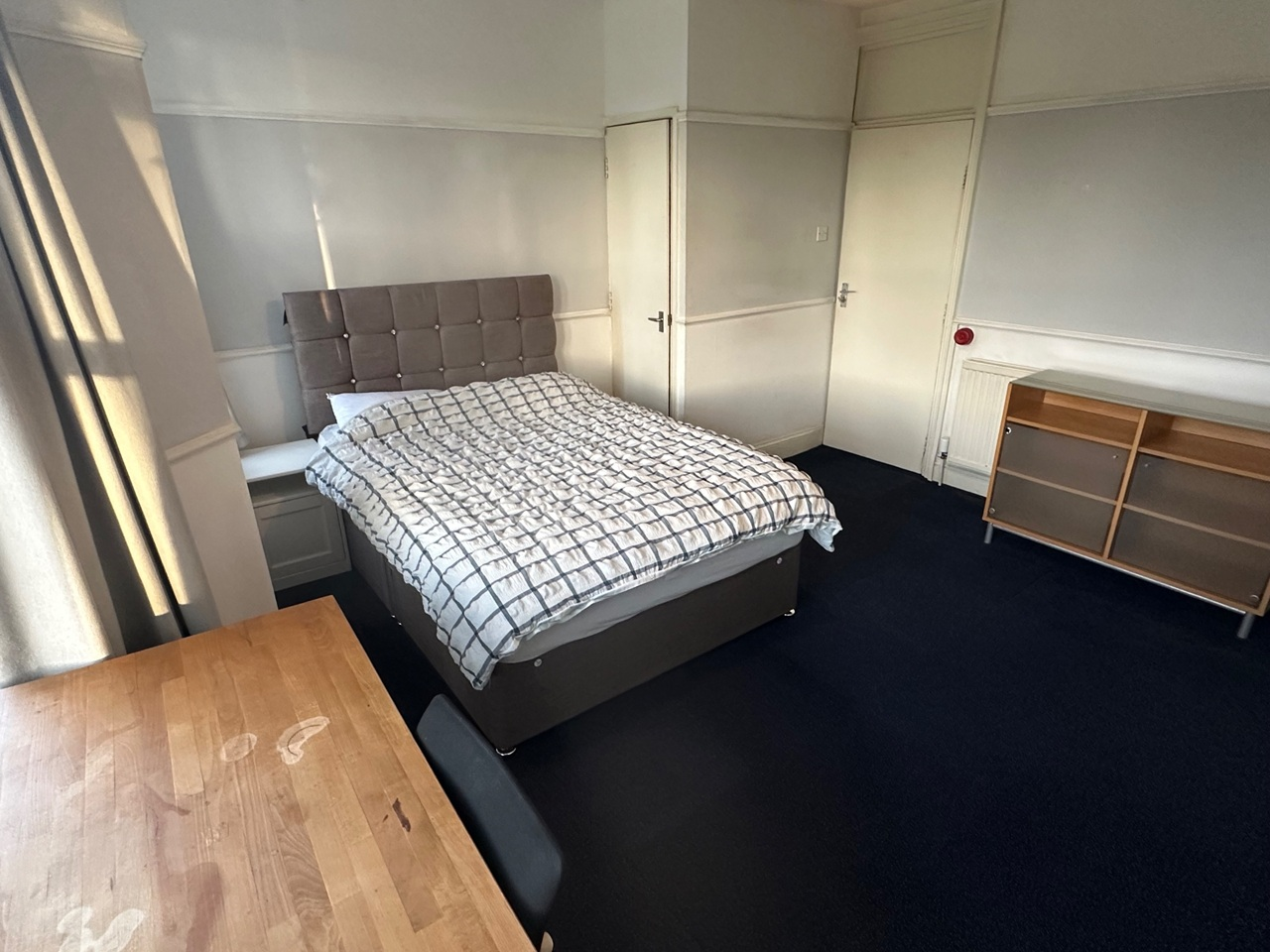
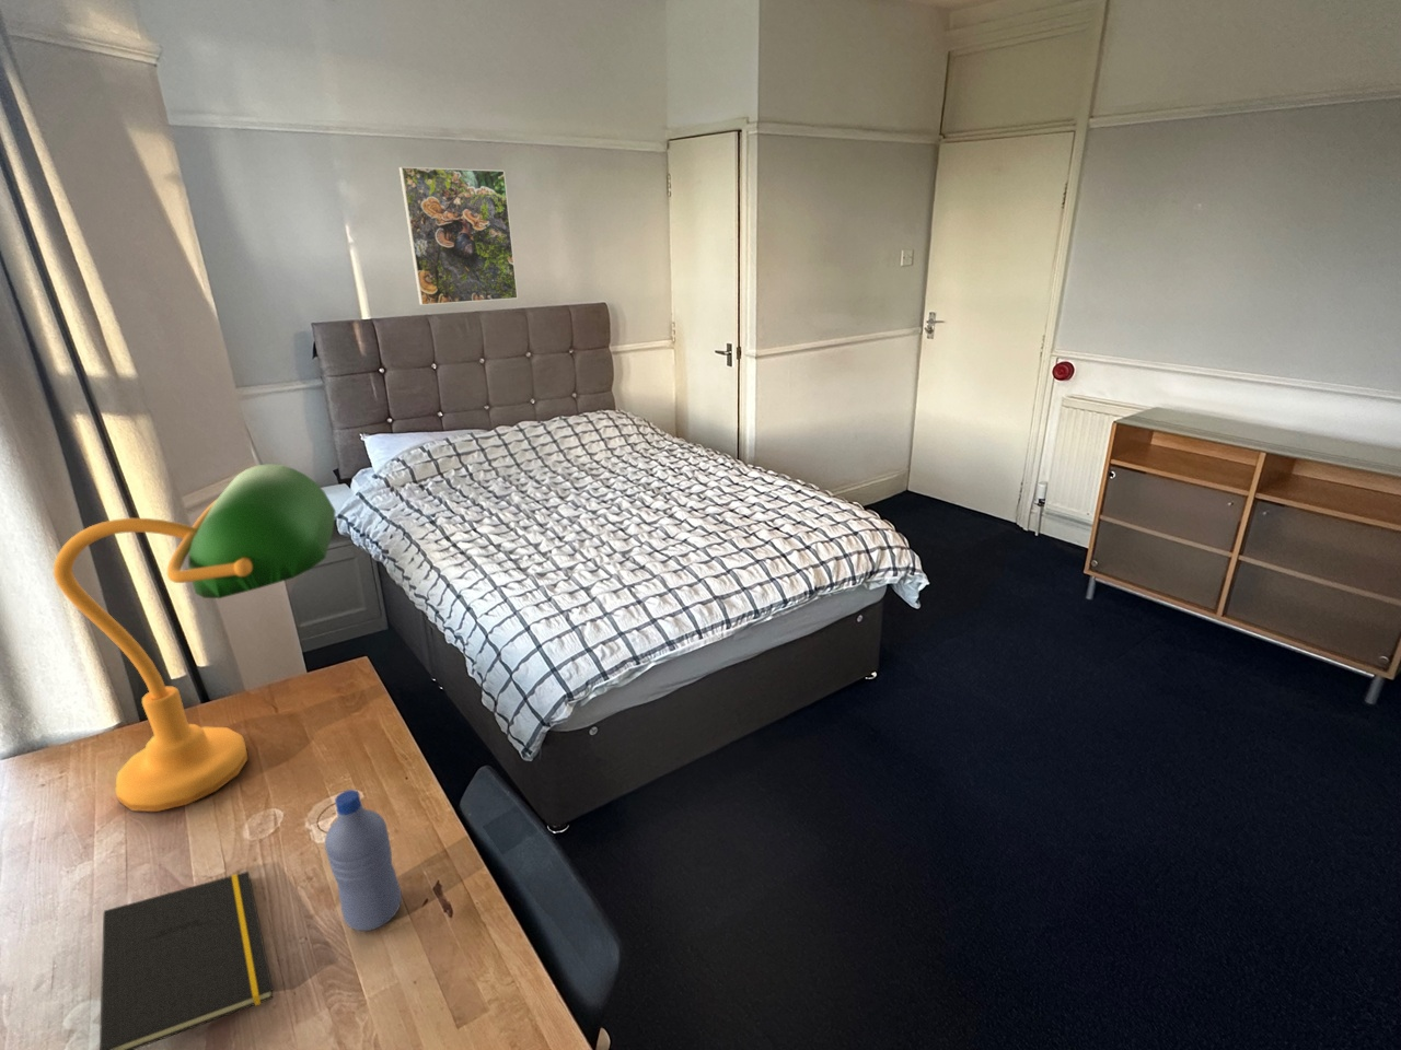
+ water bottle [324,789,403,932]
+ desk lamp [53,462,338,813]
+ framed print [398,167,518,307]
+ notepad [98,870,274,1050]
